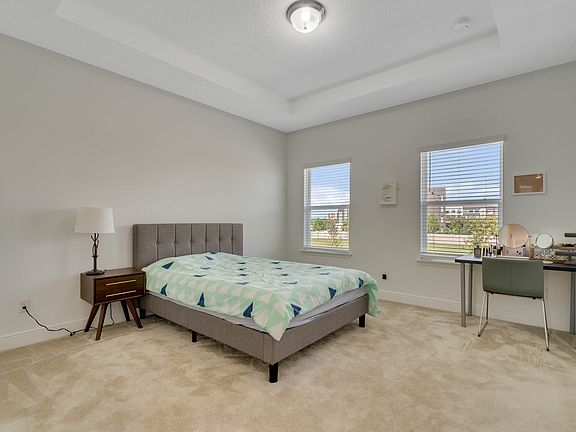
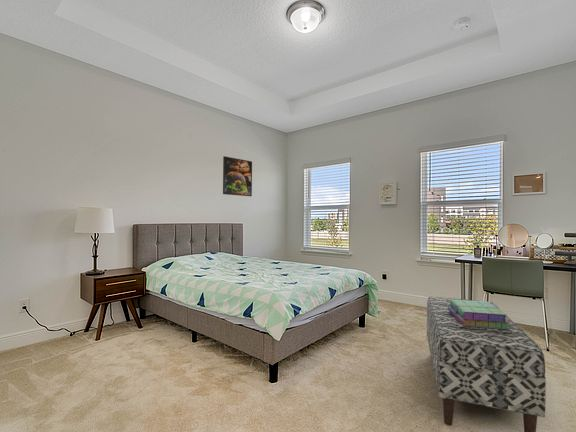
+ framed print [222,155,253,197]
+ bench [426,296,547,432]
+ stack of books [448,298,510,330]
